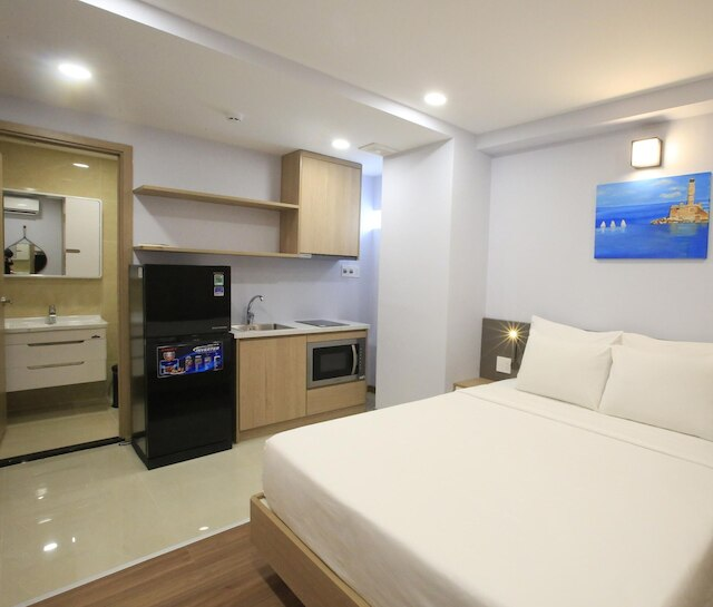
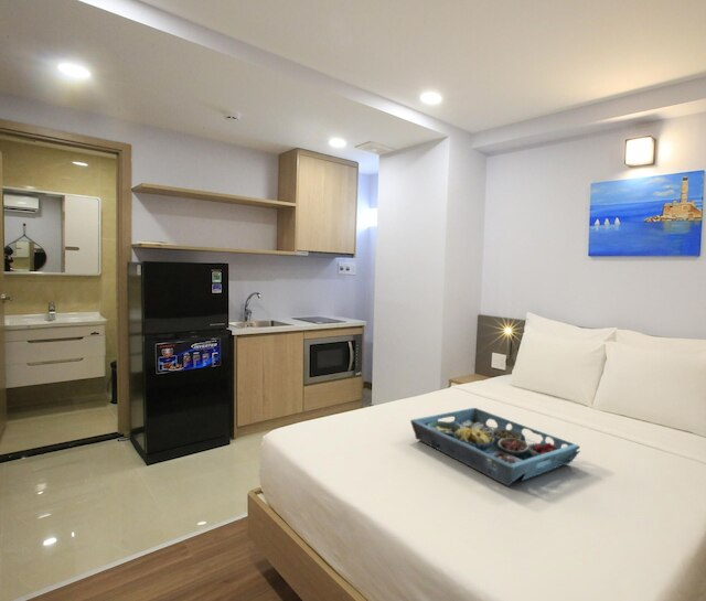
+ serving tray [409,407,581,487]
